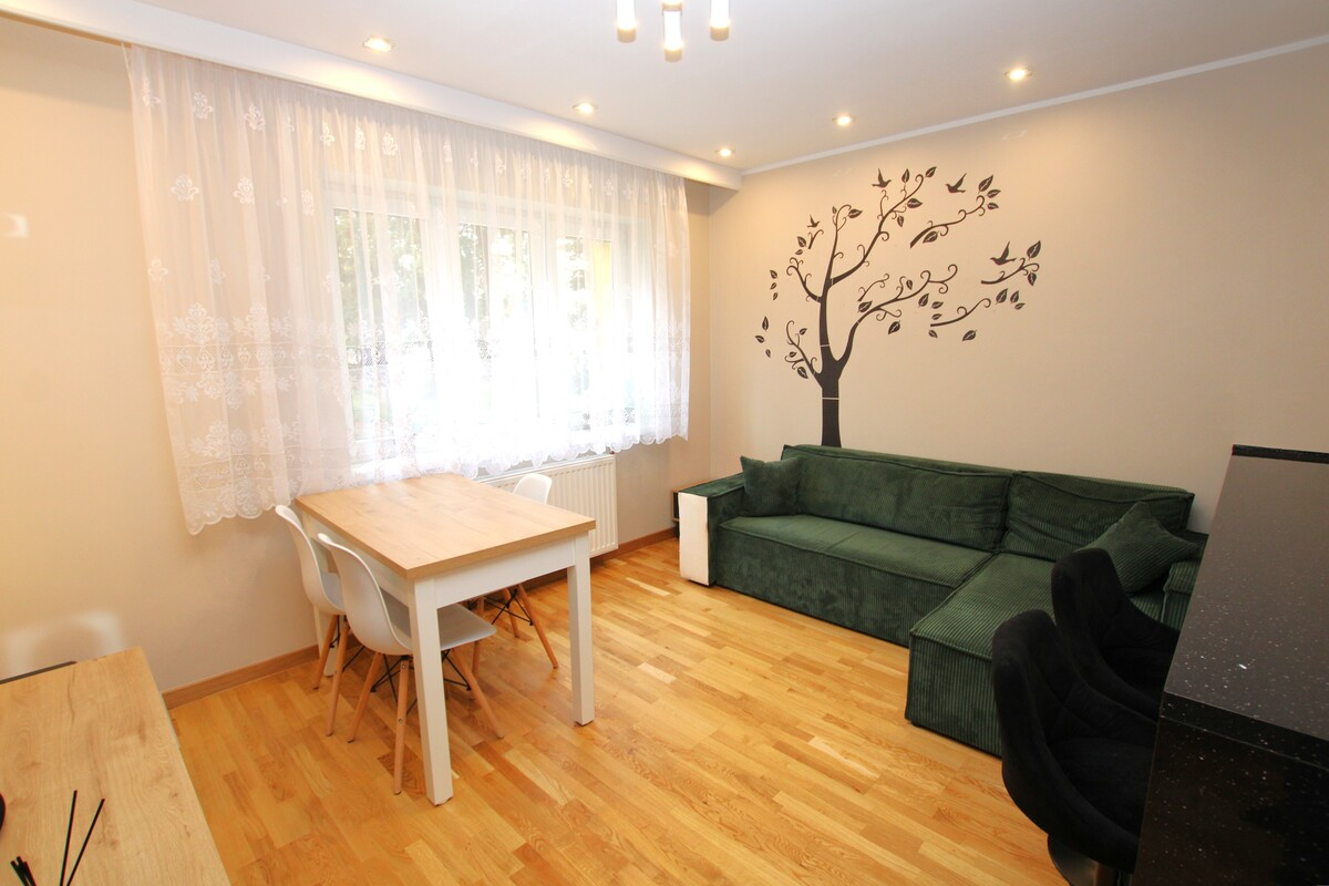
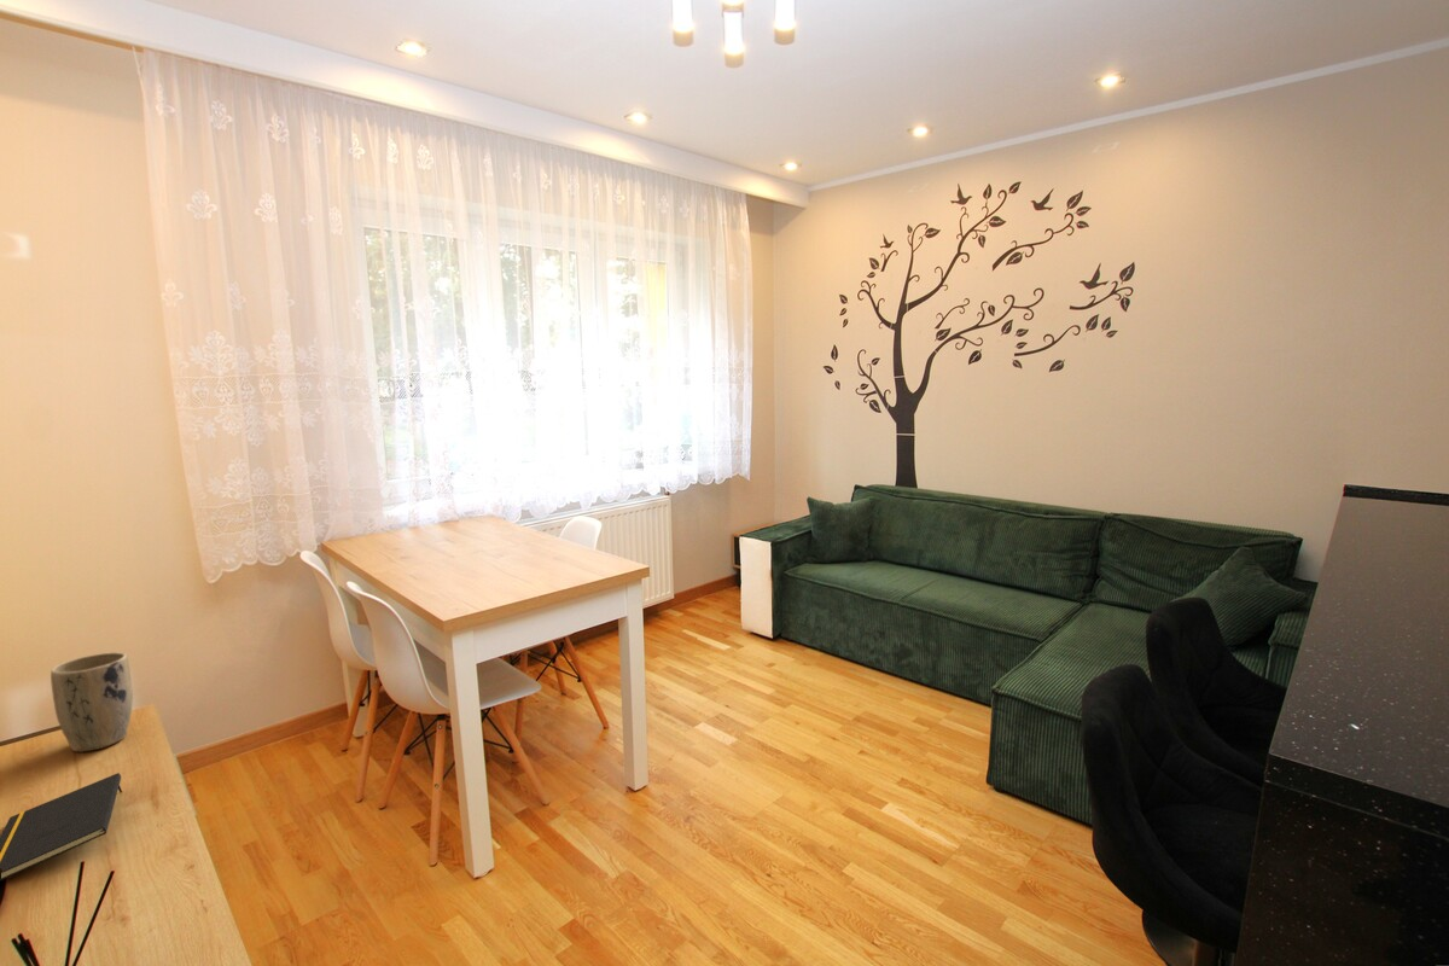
+ plant pot [50,651,134,753]
+ notepad [0,772,123,881]
